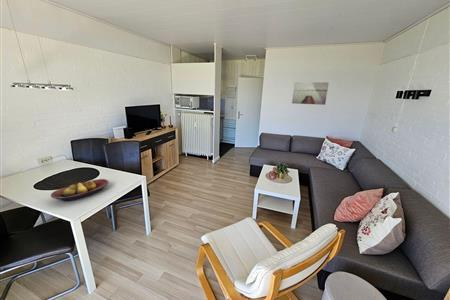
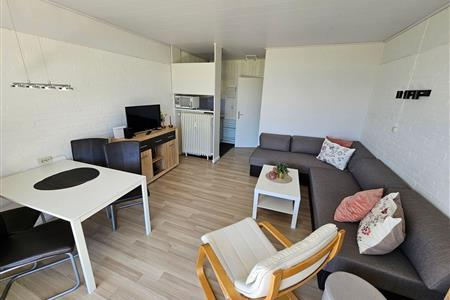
- fruit bowl [50,178,110,202]
- wall art [291,81,330,106]
